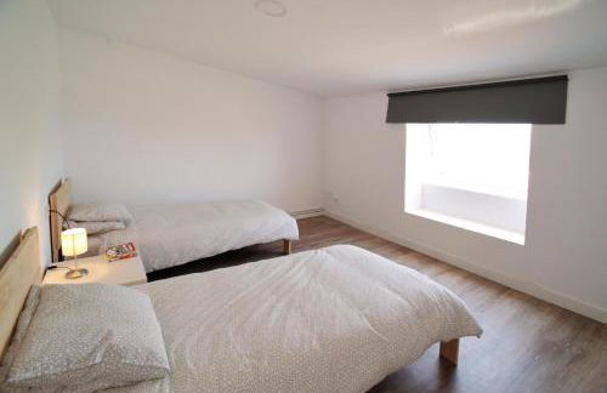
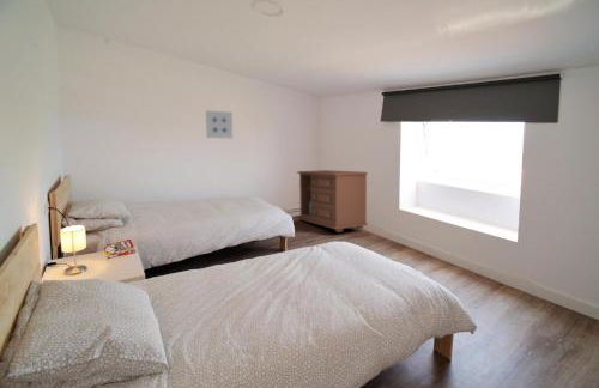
+ wall art [205,109,234,139]
+ dresser [296,169,369,234]
